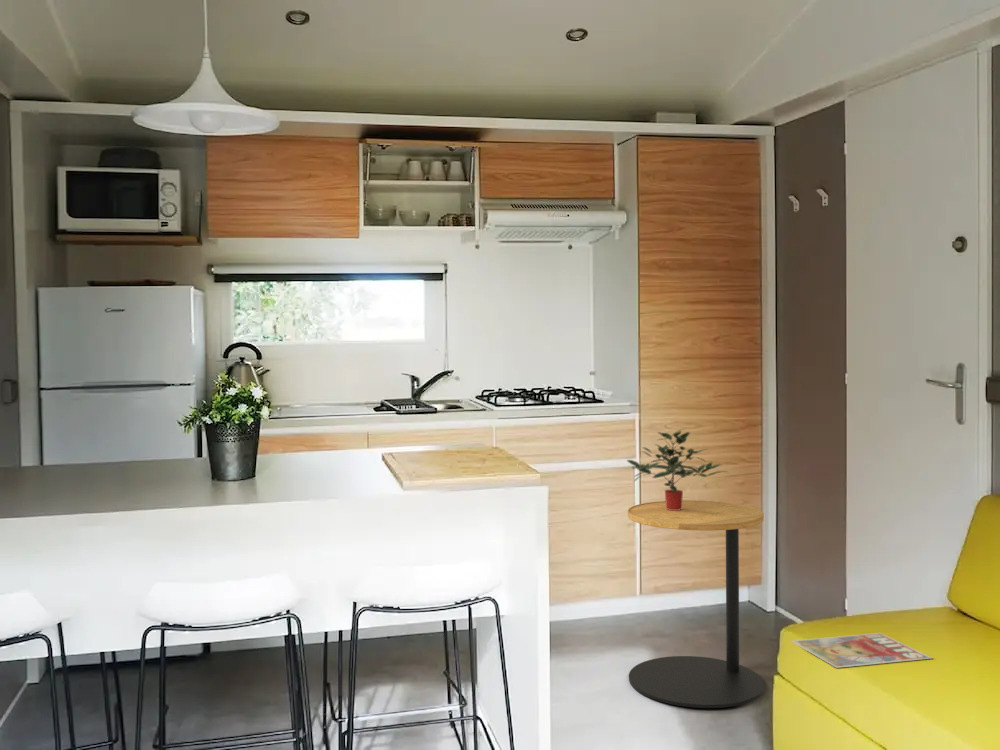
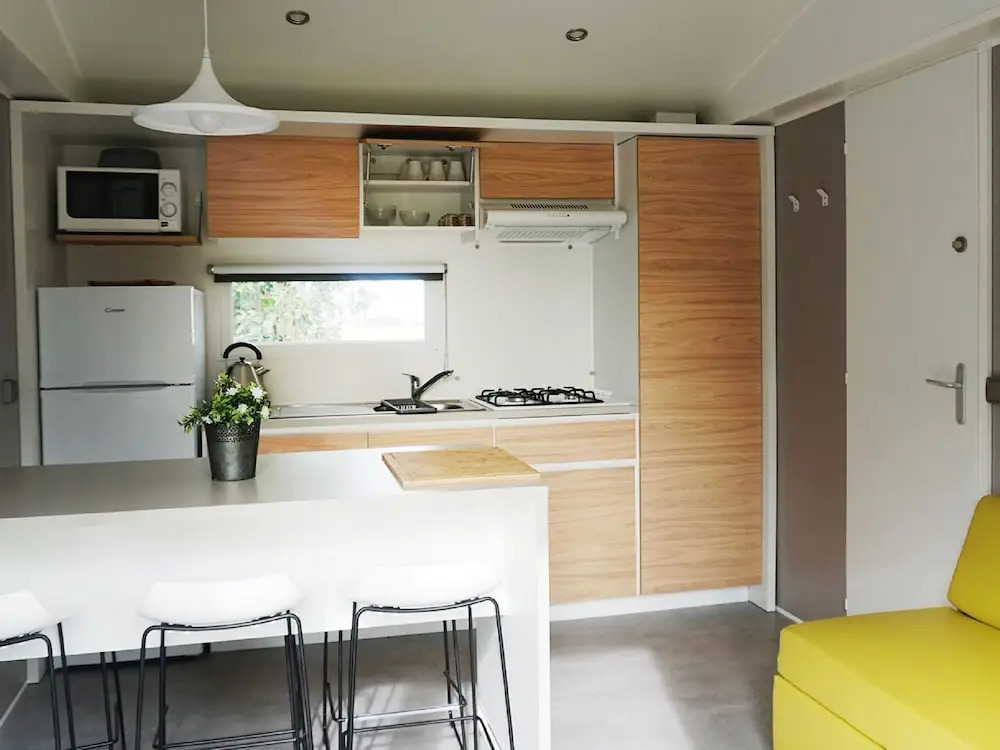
- side table [627,499,765,709]
- potted plant [626,428,728,510]
- magazine [790,632,933,669]
